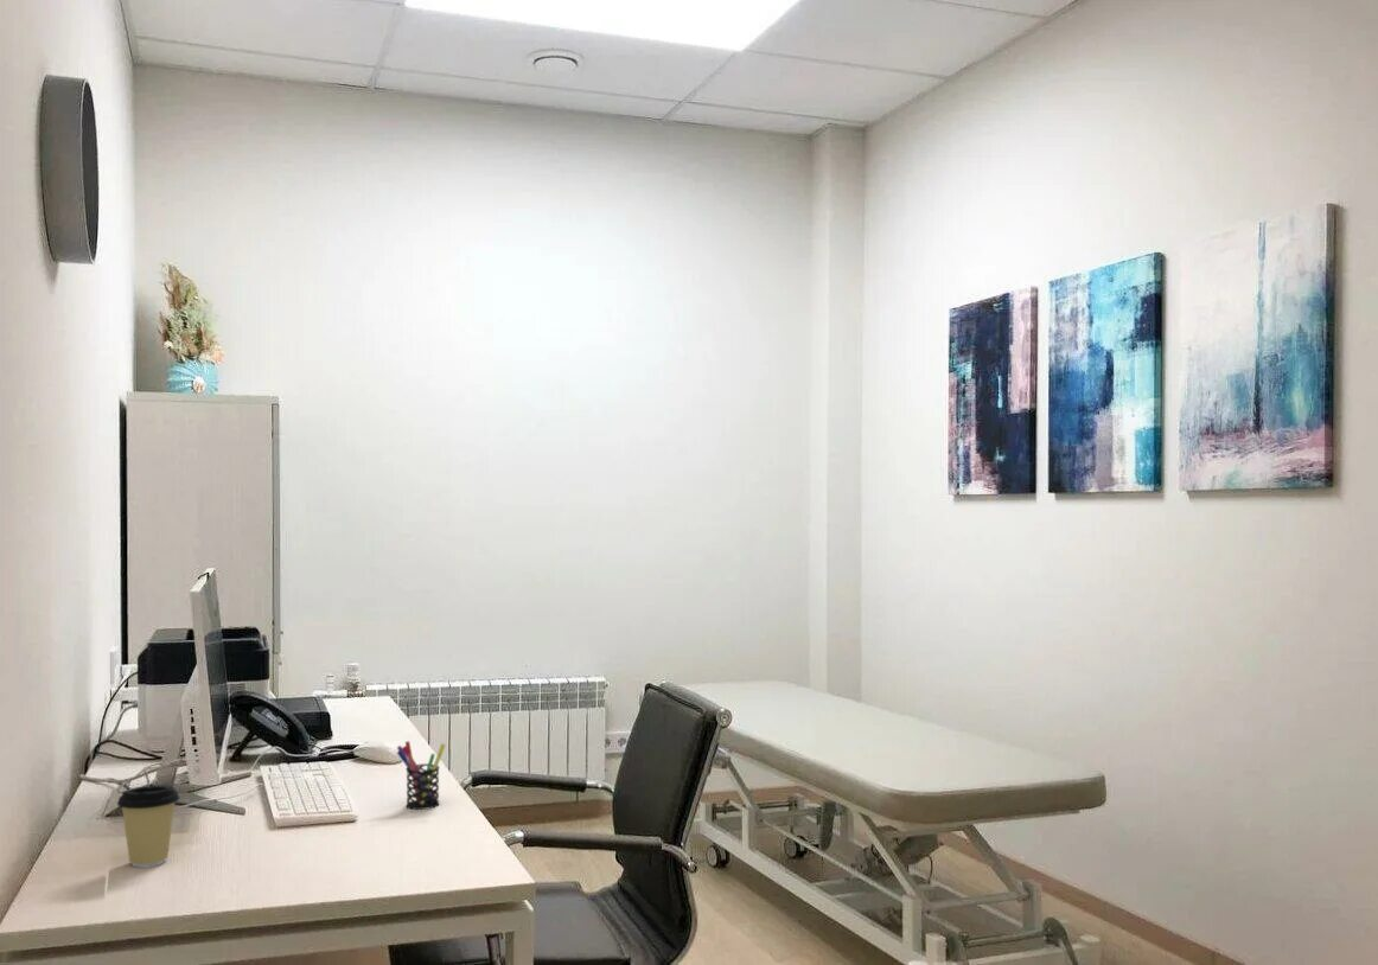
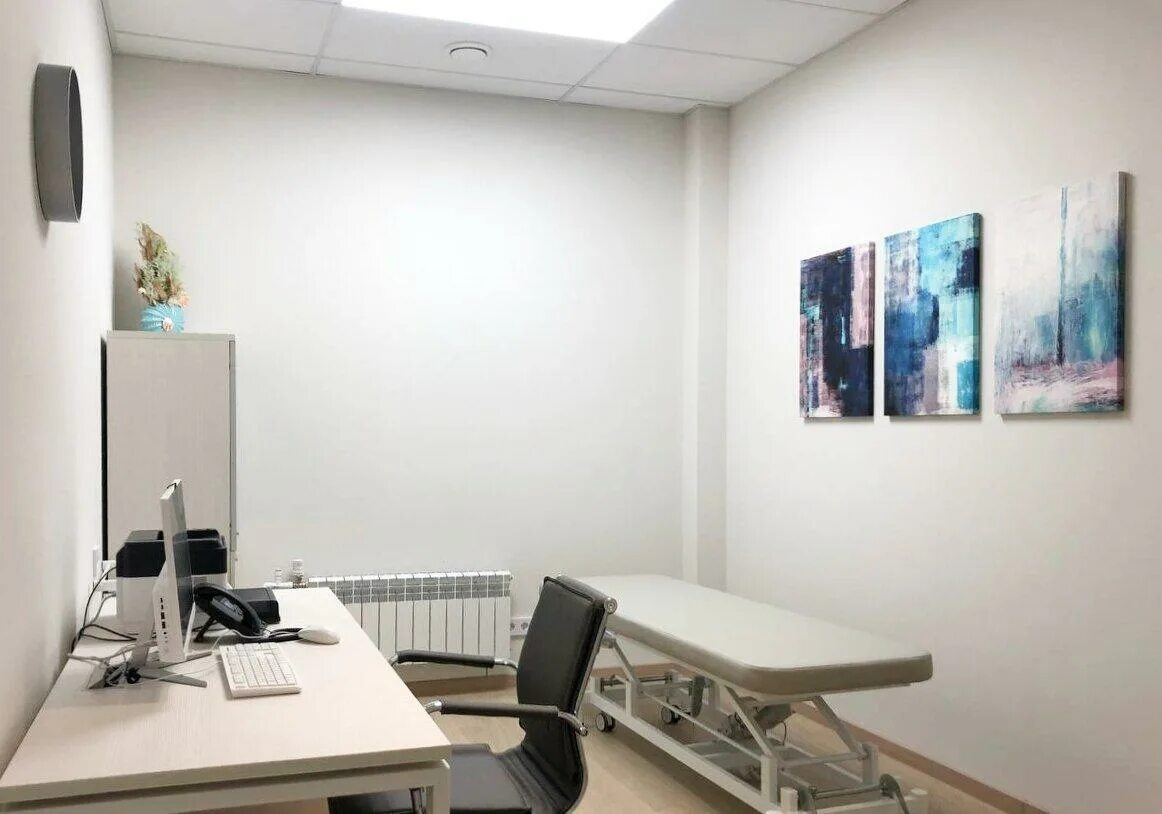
- coffee cup [116,785,180,869]
- pen holder [396,740,447,811]
